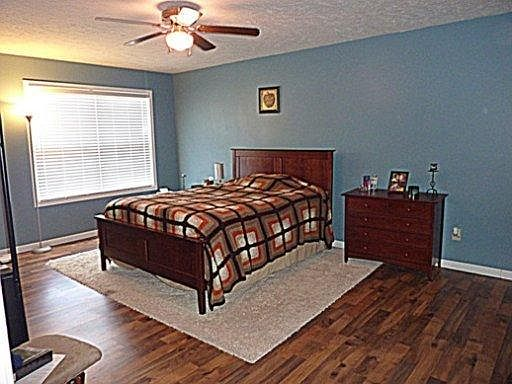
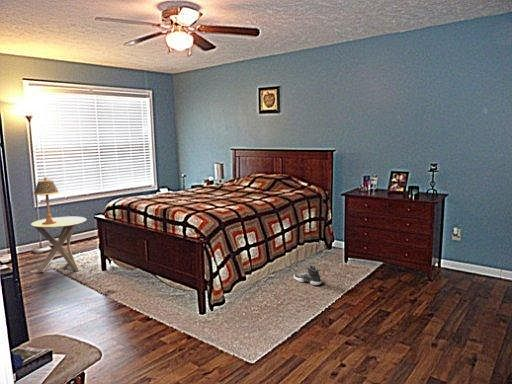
+ side table [30,216,87,273]
+ sneaker [293,264,322,286]
+ table lamp [32,176,61,224]
